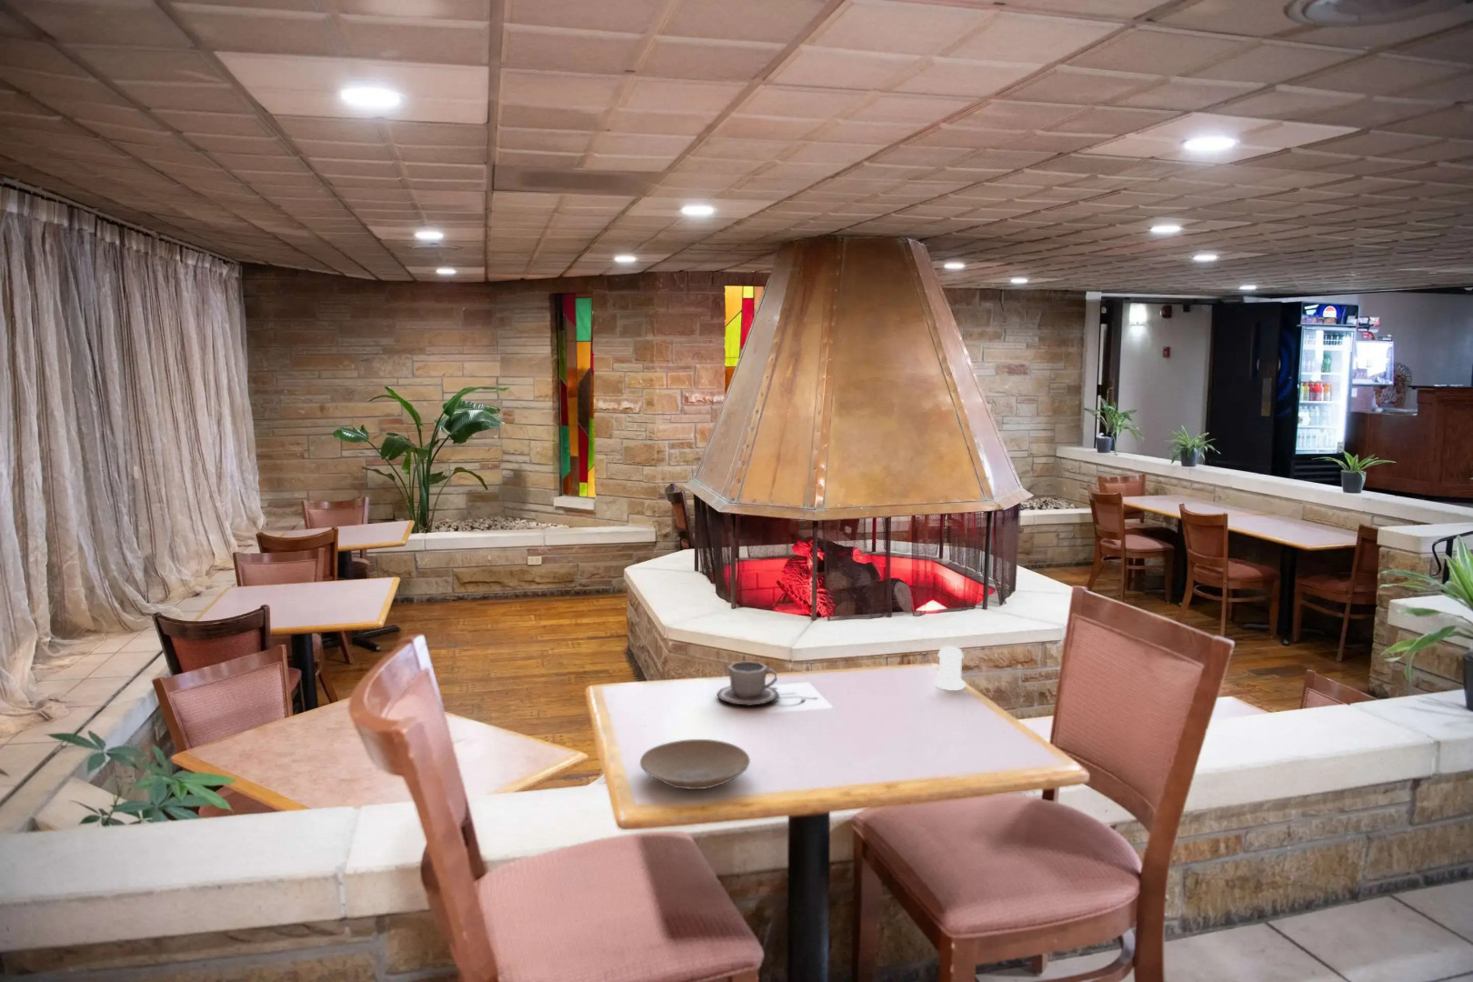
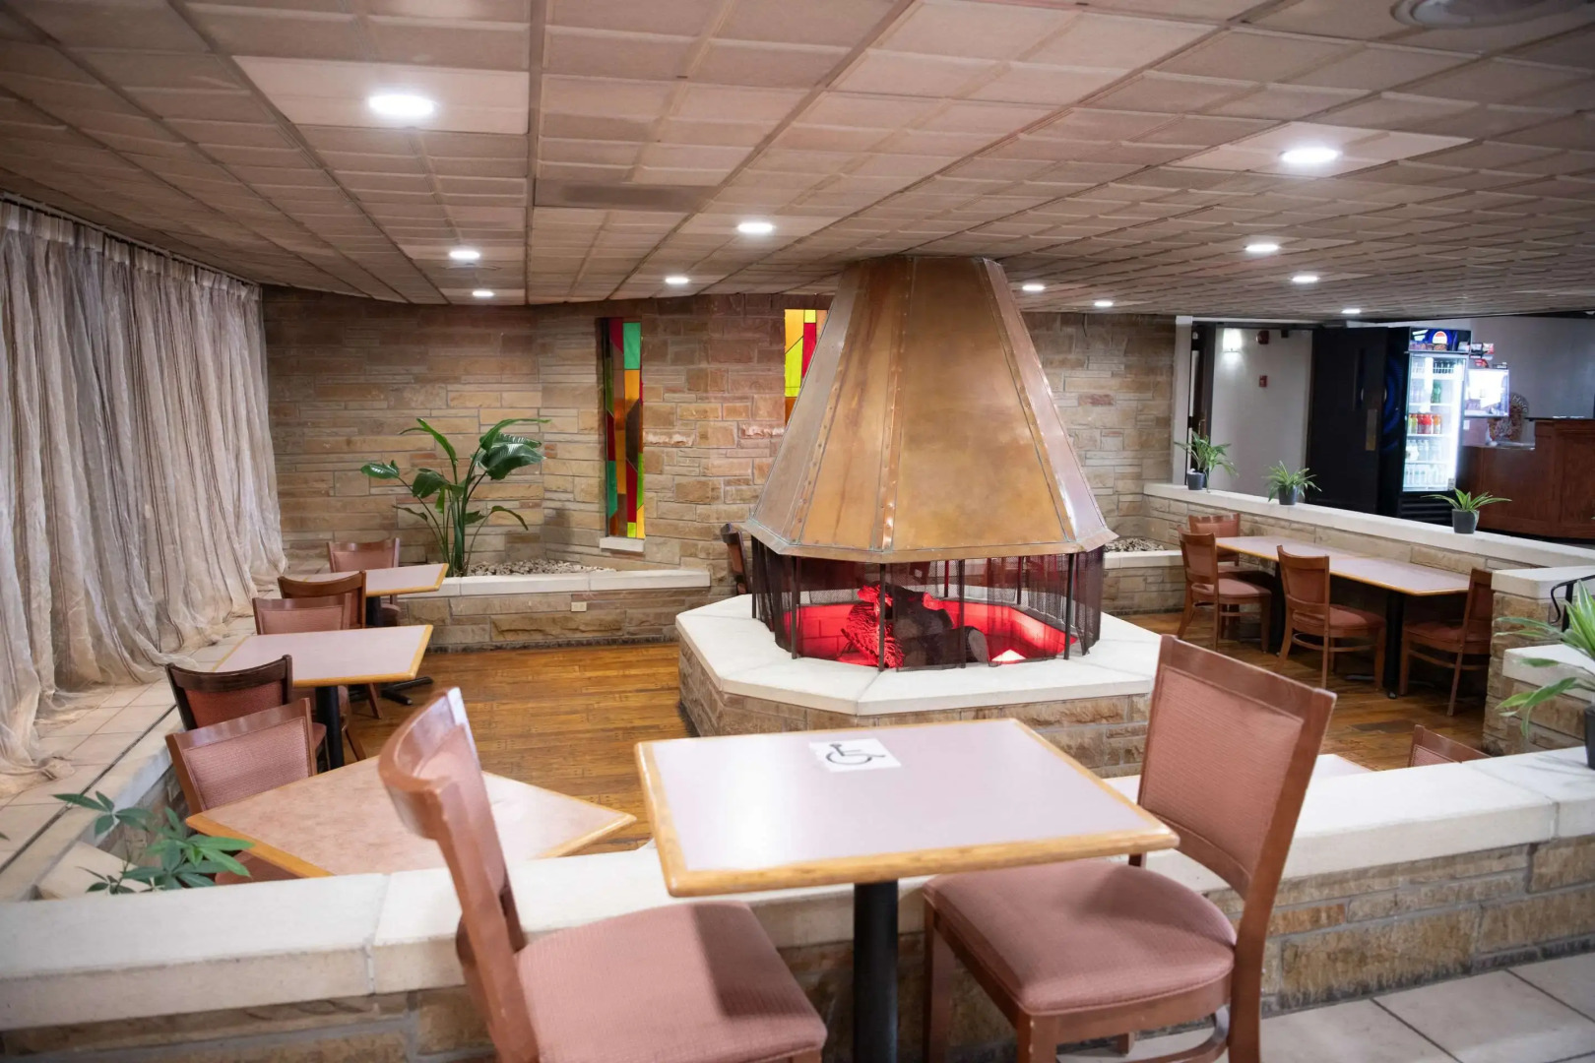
- cup [717,660,780,707]
- plate [639,739,751,790]
- salt shaker [933,644,967,692]
